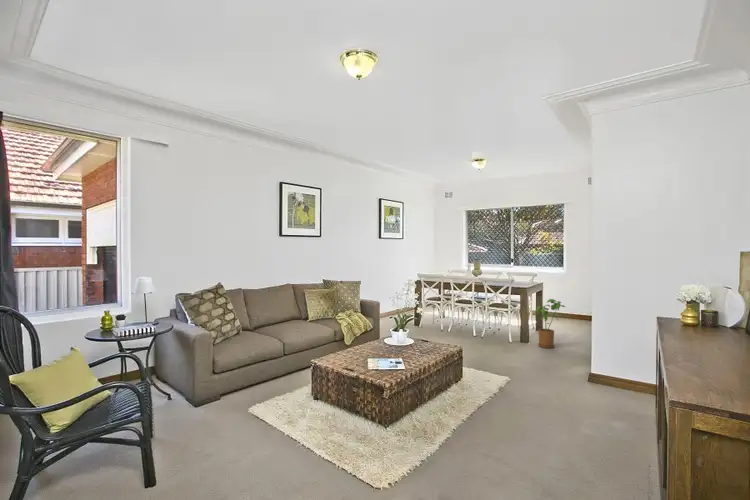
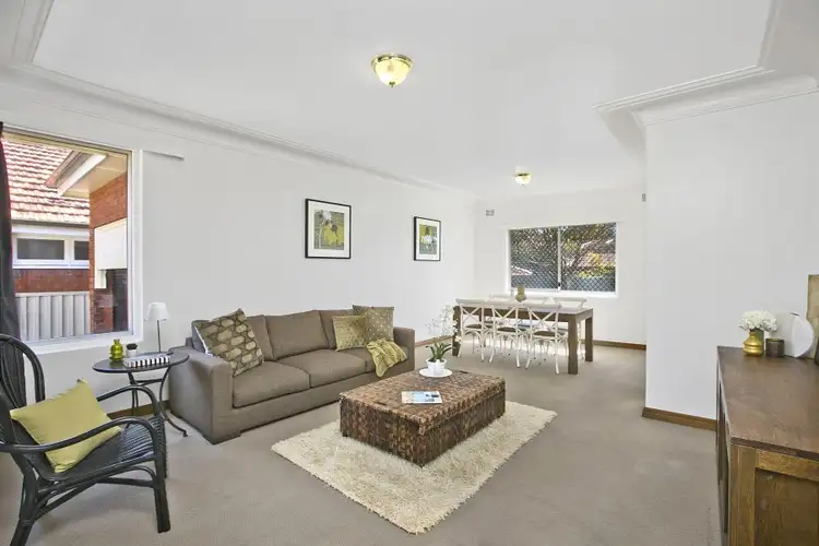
- house plant [535,298,567,349]
